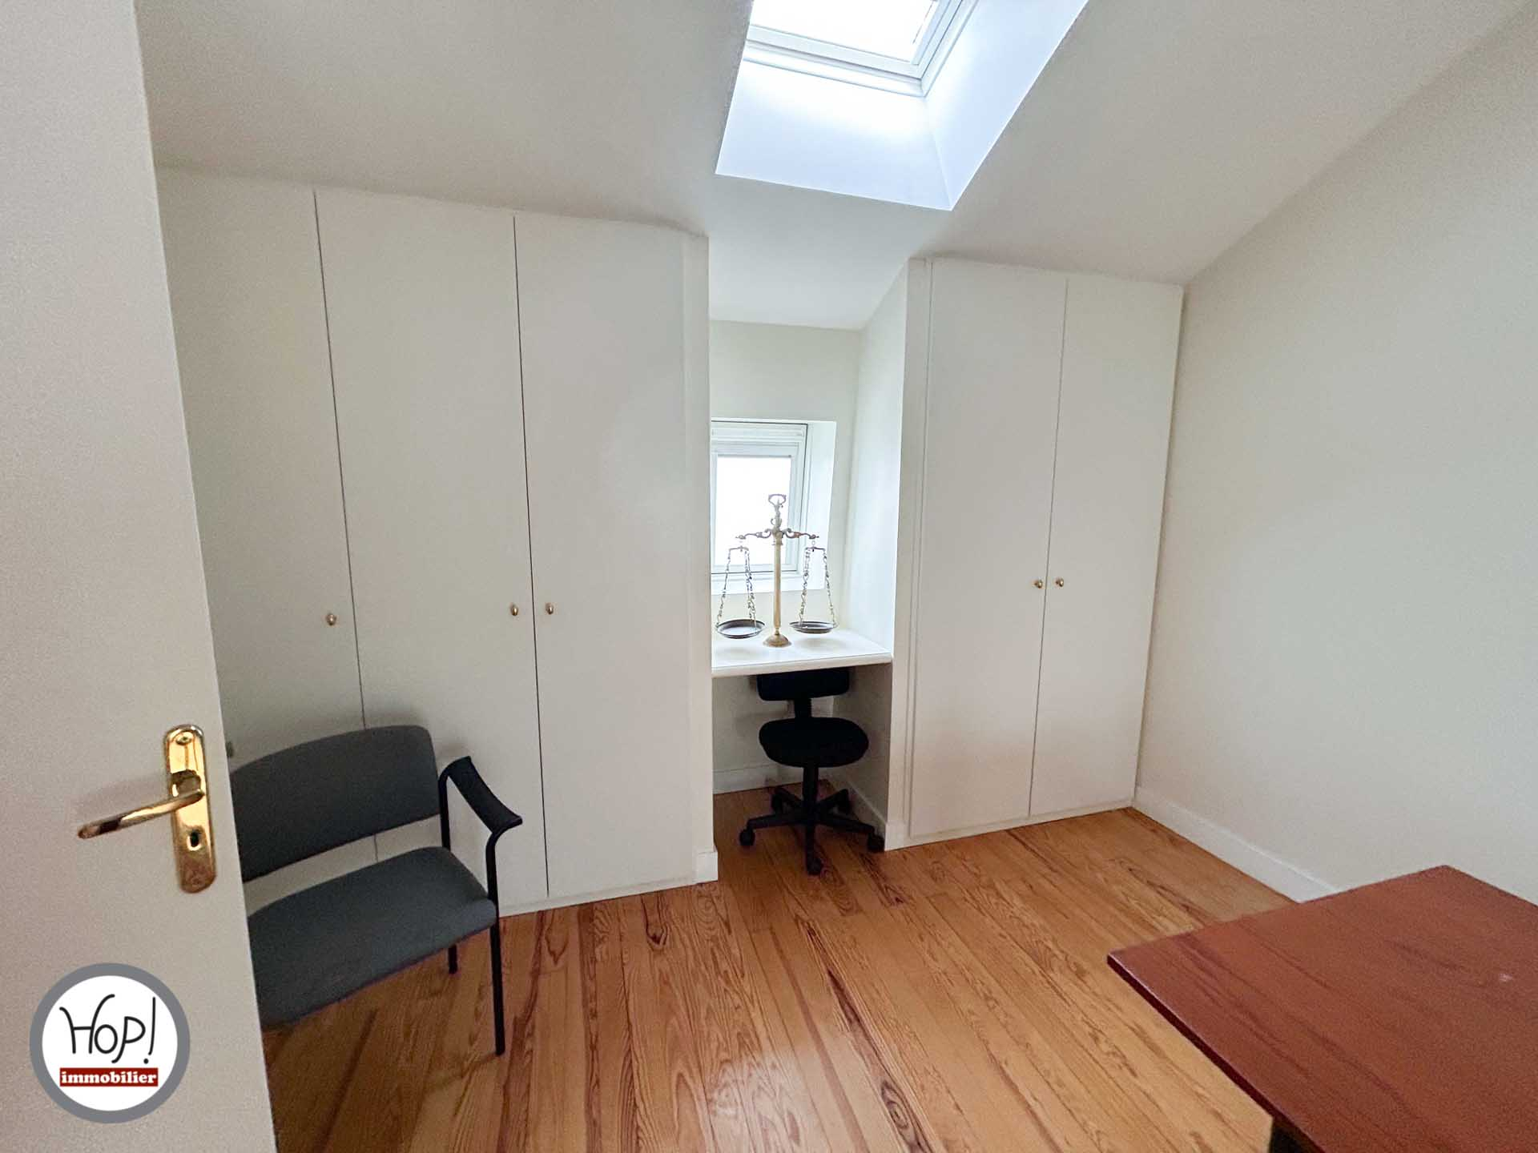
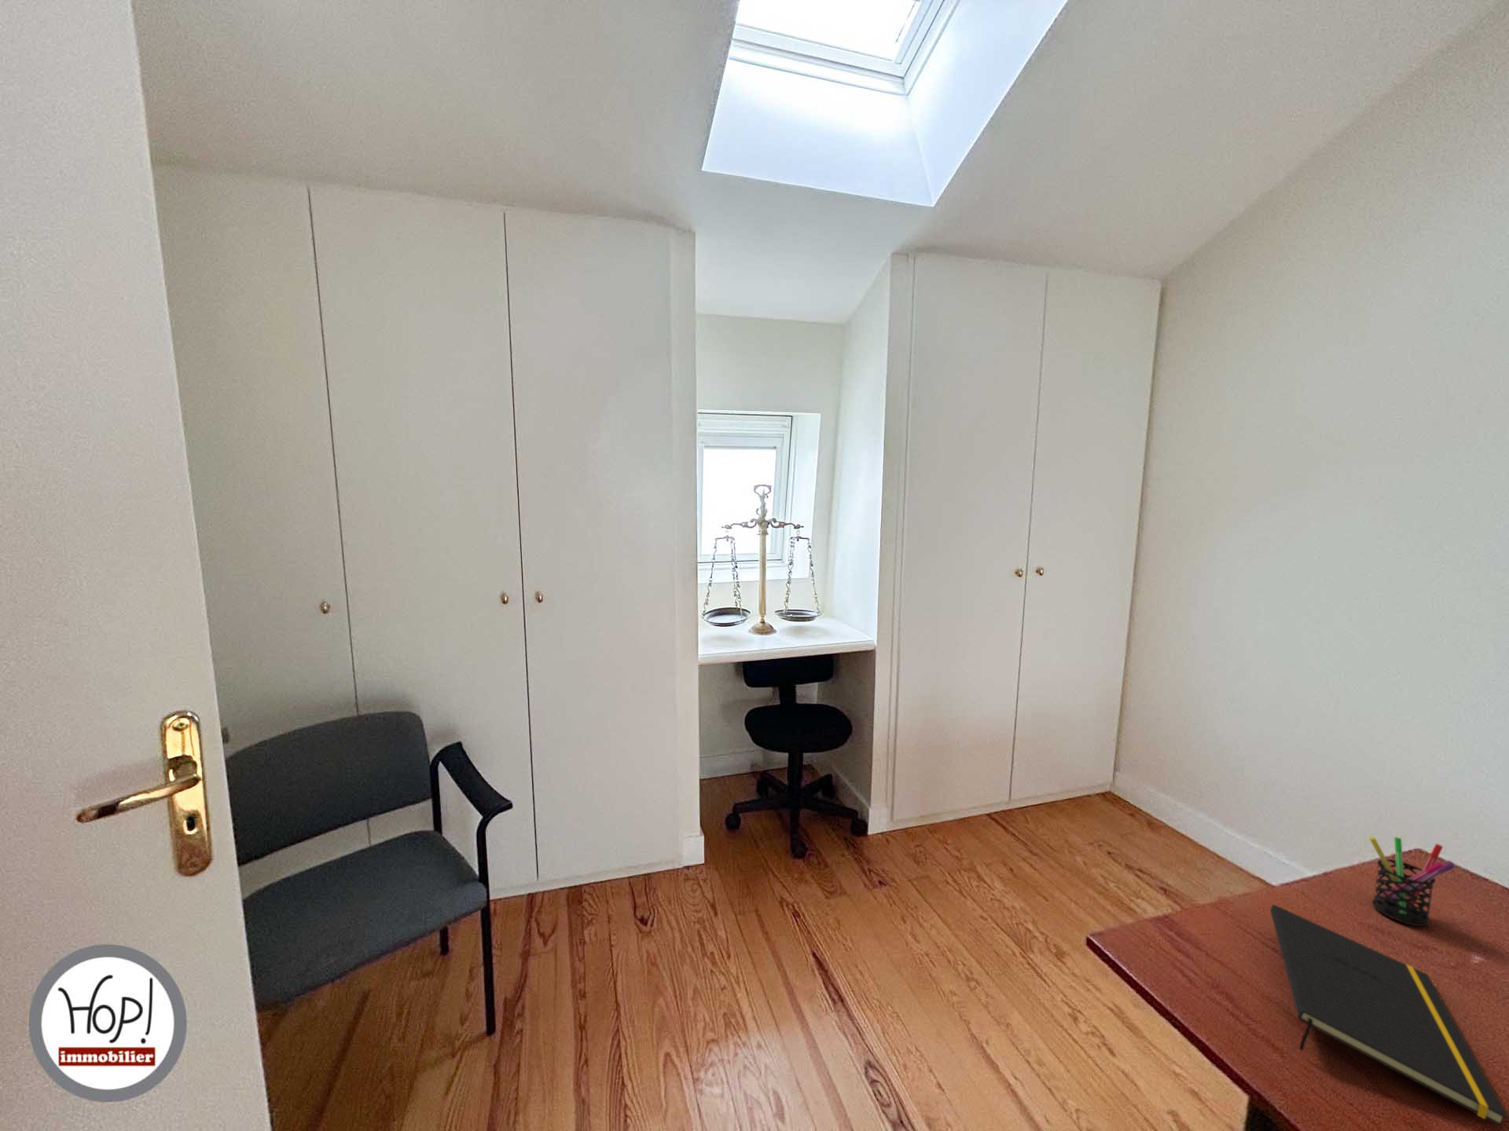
+ pen holder [1369,835,1457,927]
+ notepad [1269,904,1509,1129]
